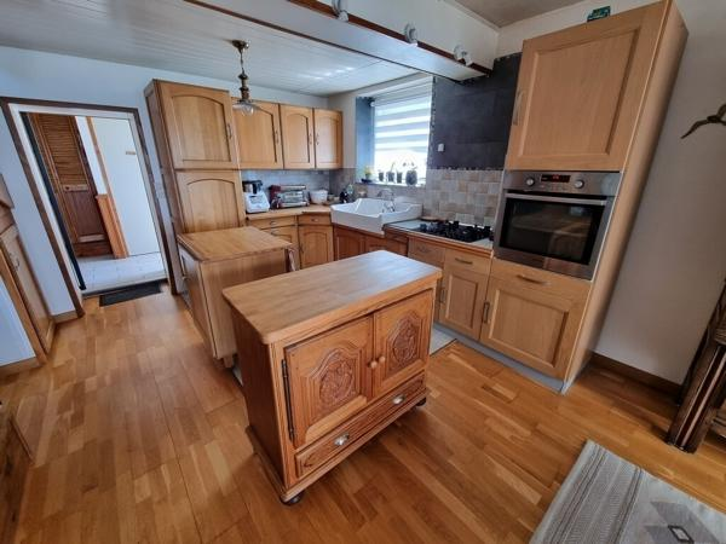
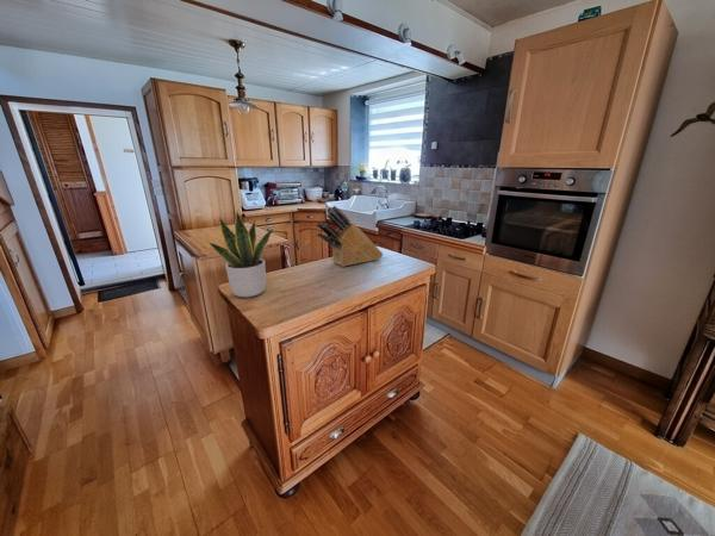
+ potted plant [207,210,275,299]
+ knife block [315,205,384,268]
